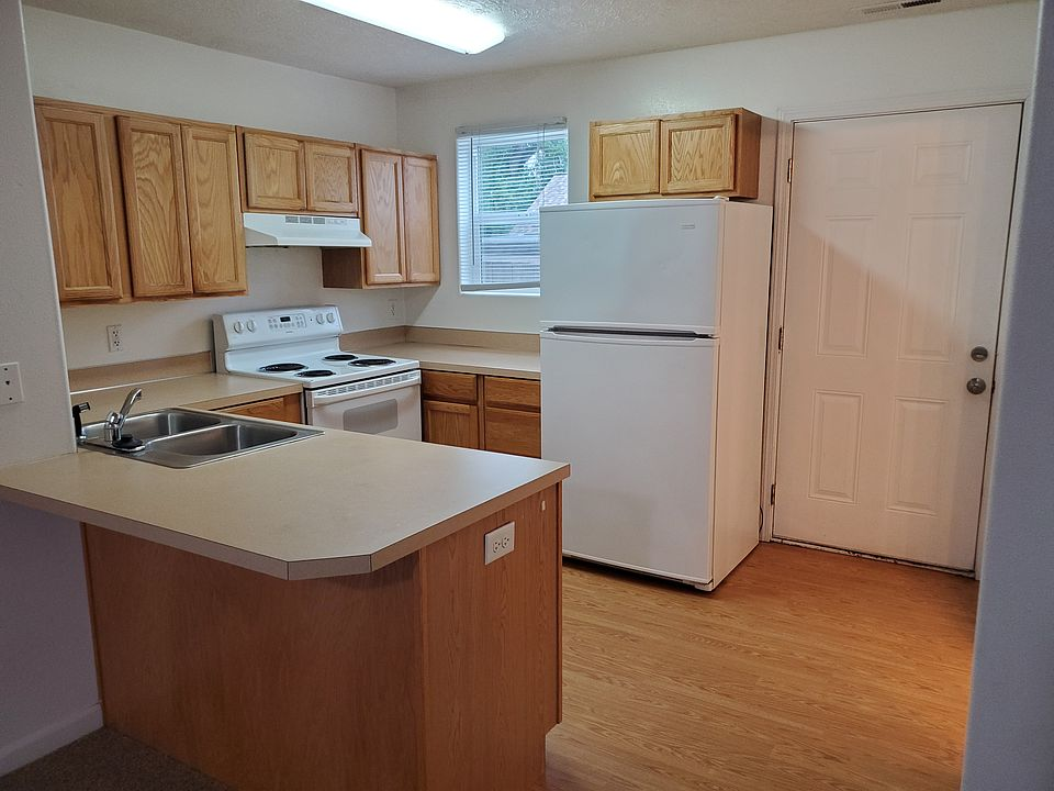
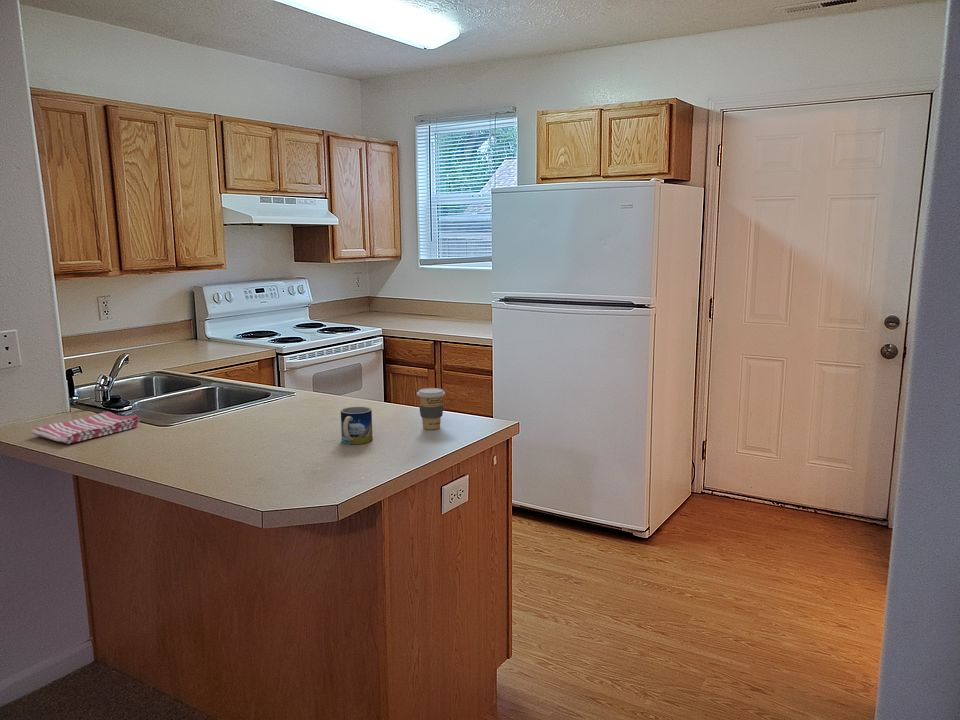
+ mug [340,406,374,445]
+ dish towel [31,410,140,445]
+ coffee cup [416,387,446,430]
